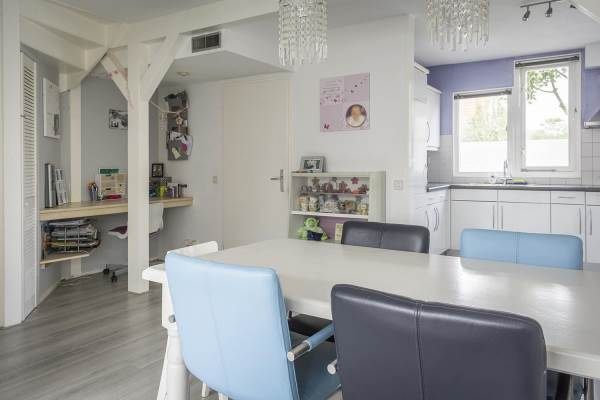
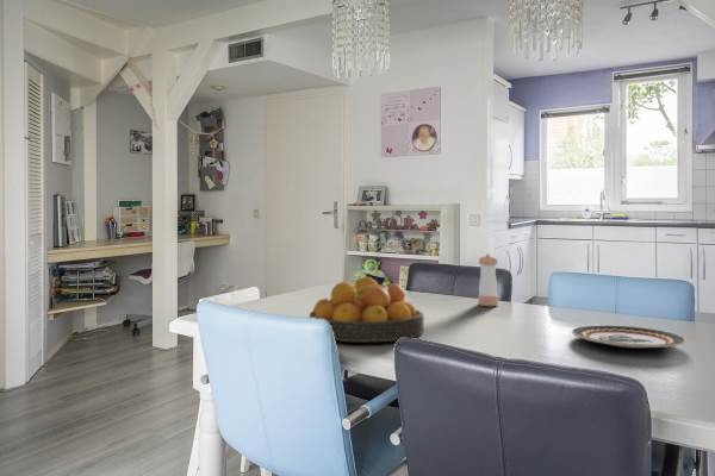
+ pepper shaker [477,253,499,307]
+ plate [571,325,688,350]
+ fruit bowl [309,276,425,344]
